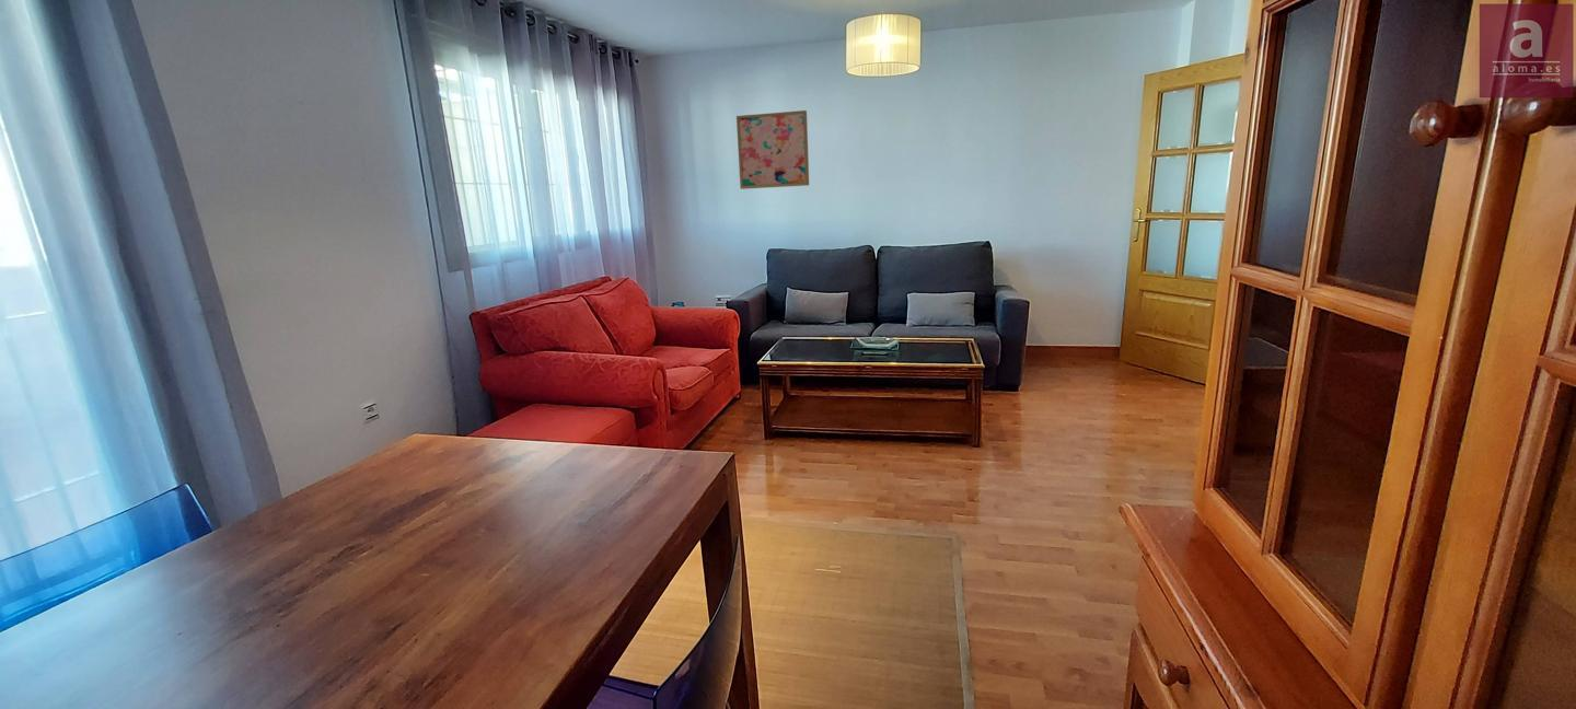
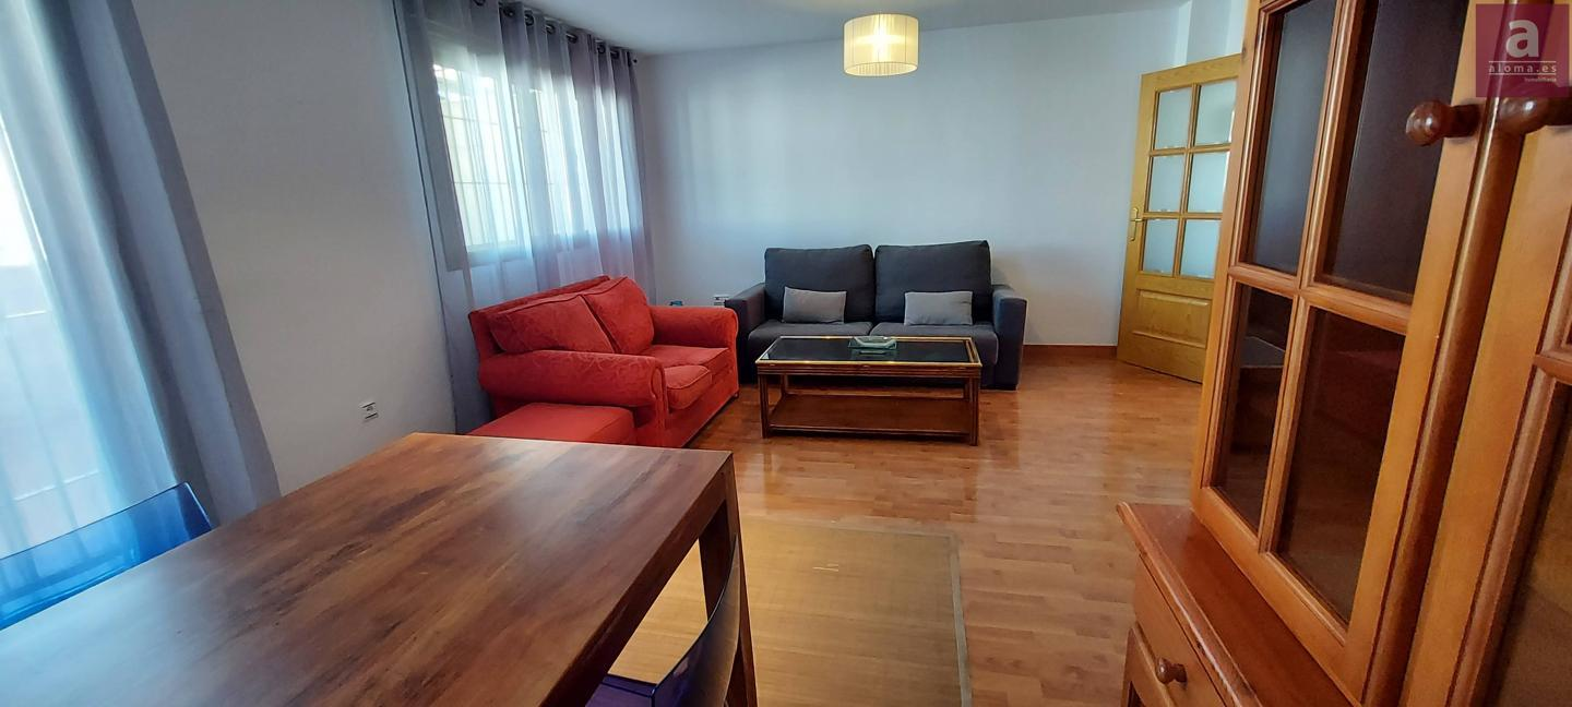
- wall art [735,109,810,190]
